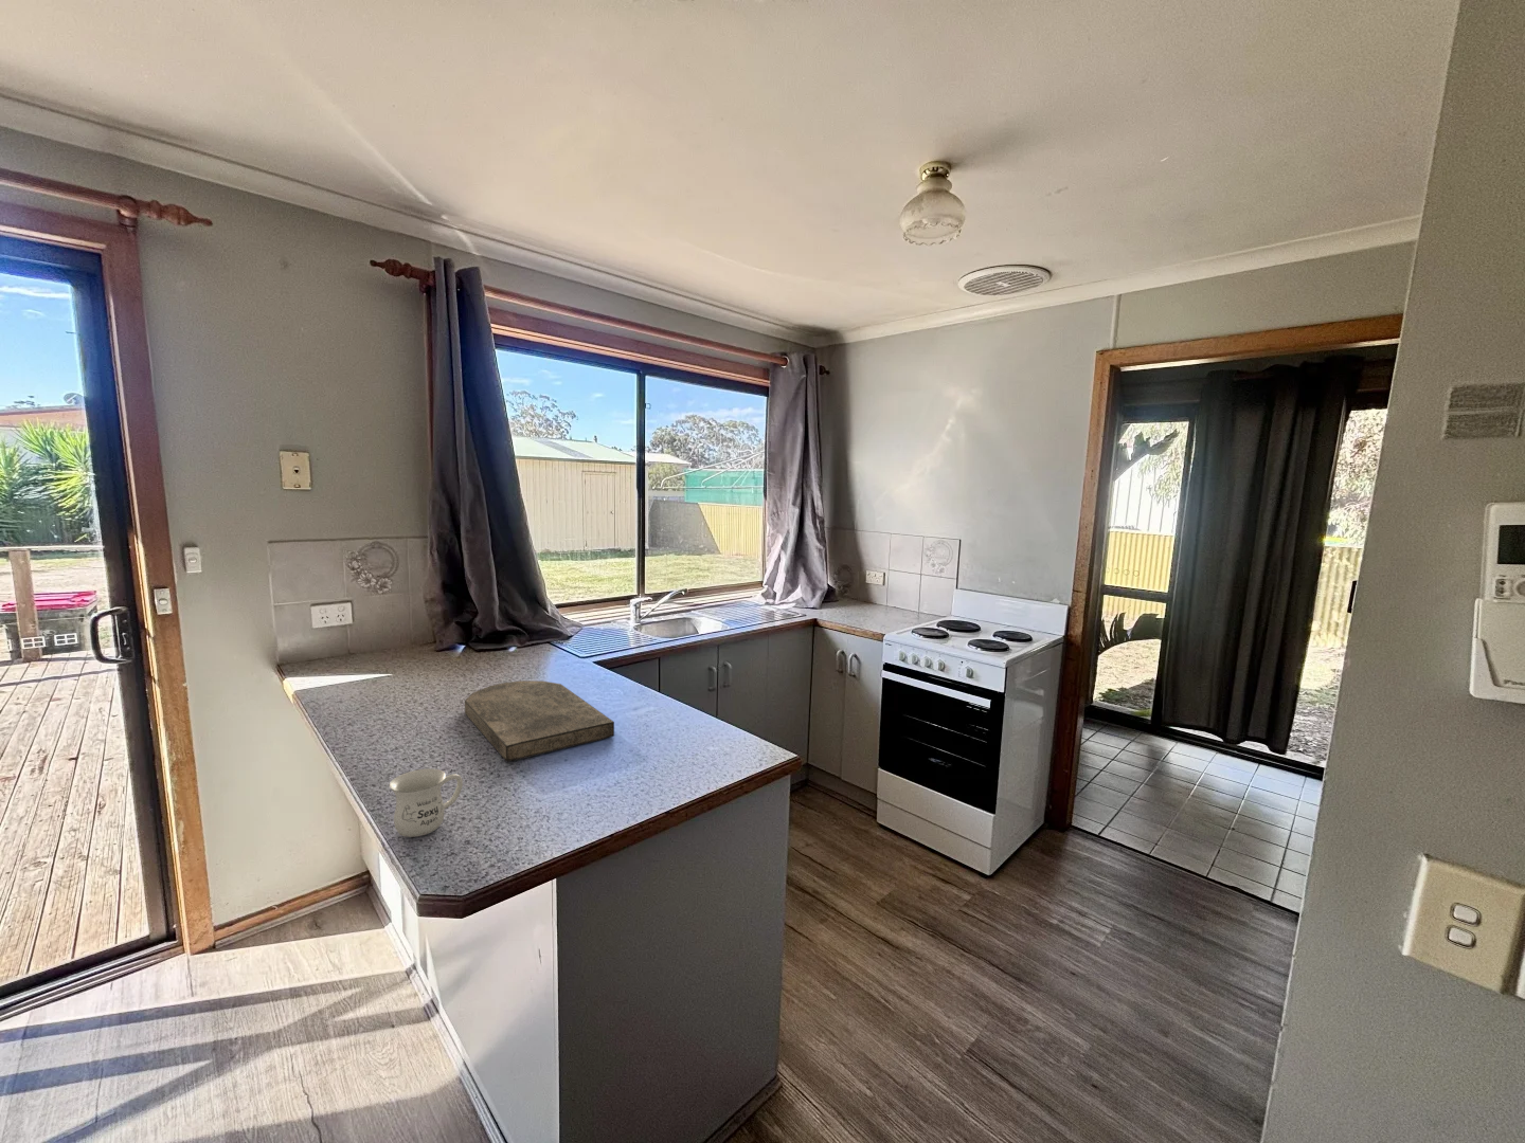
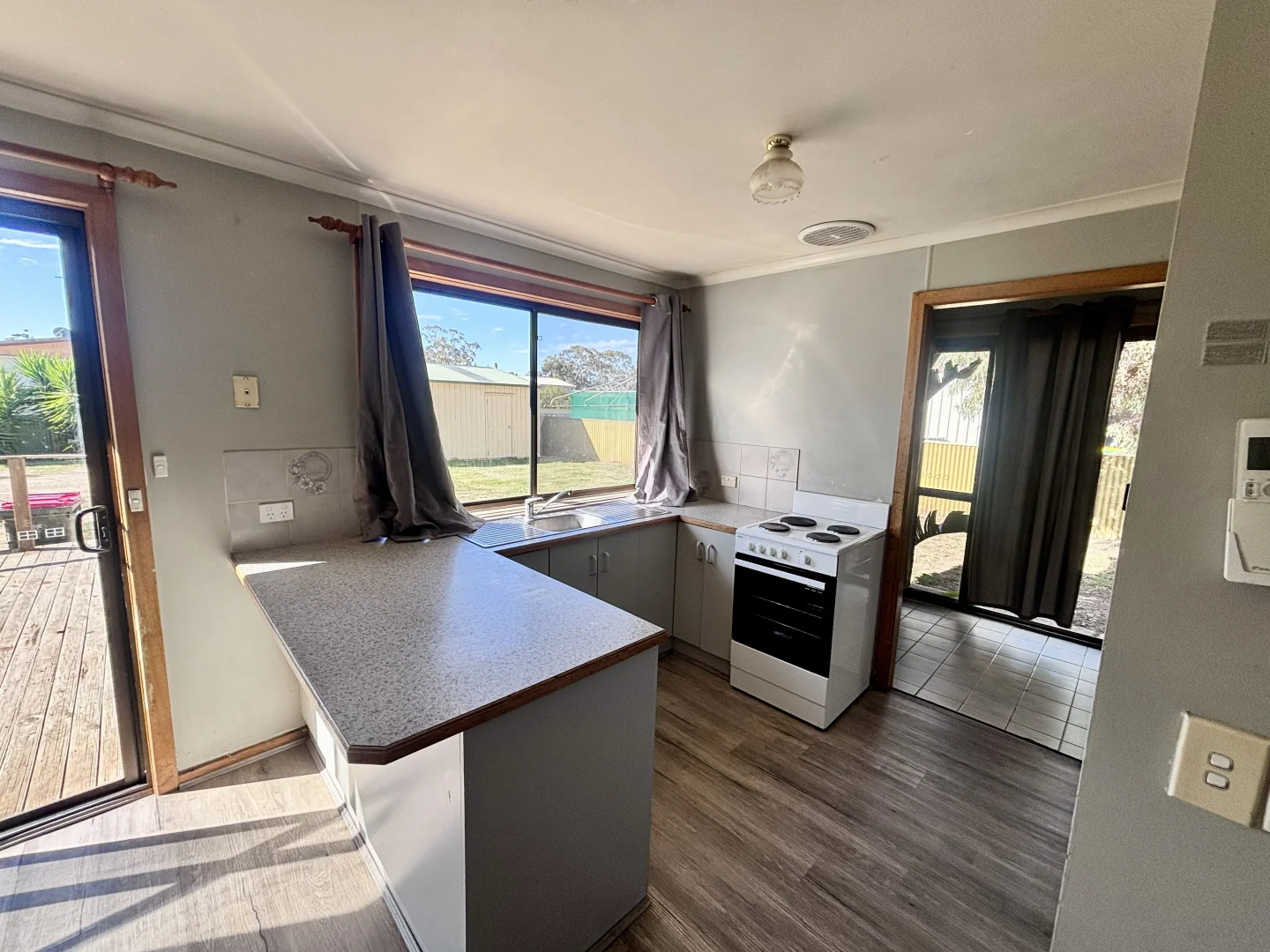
- mug [389,768,464,838]
- cutting board [464,680,615,762]
